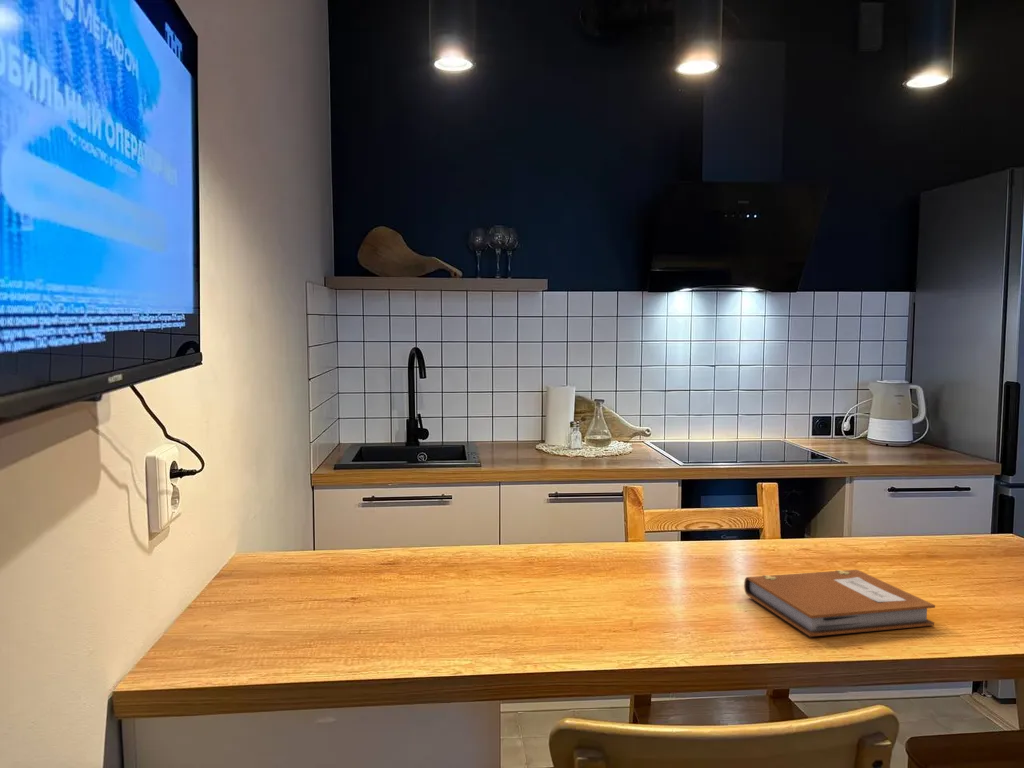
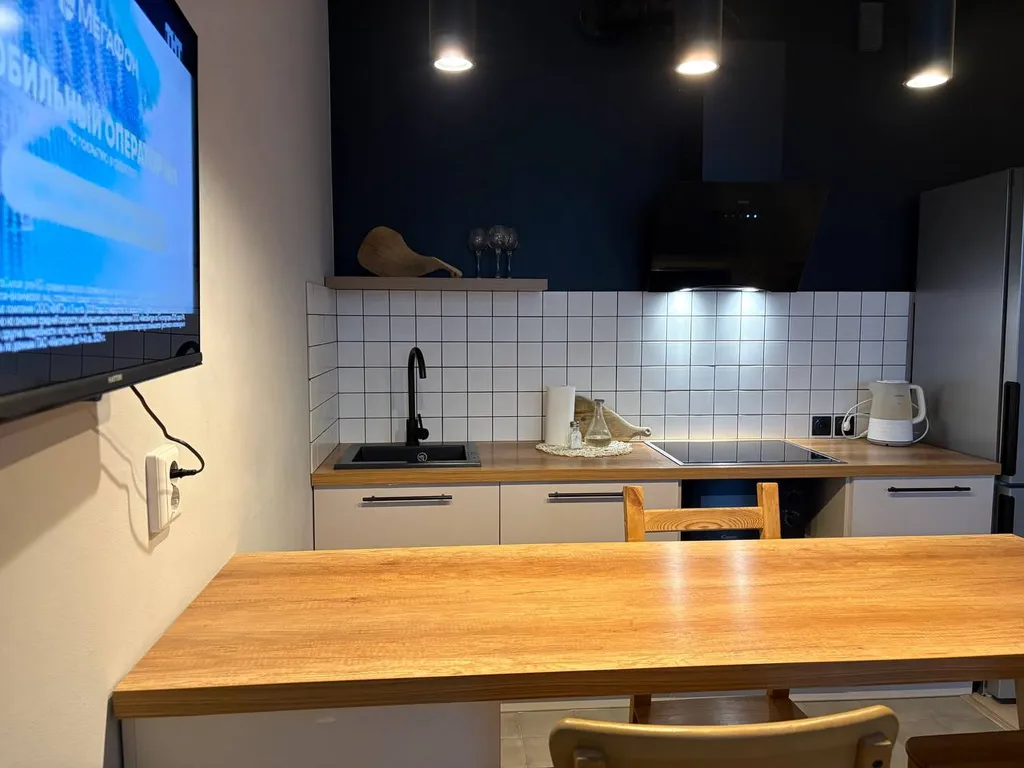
- notebook [743,569,936,638]
